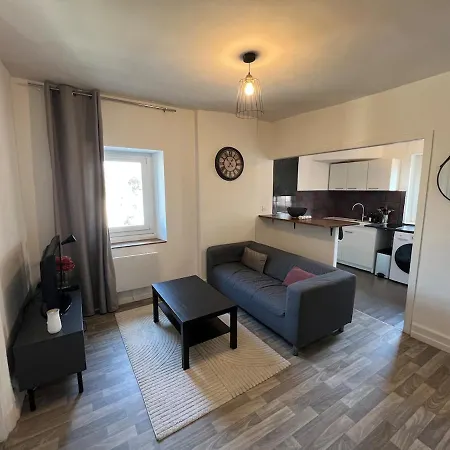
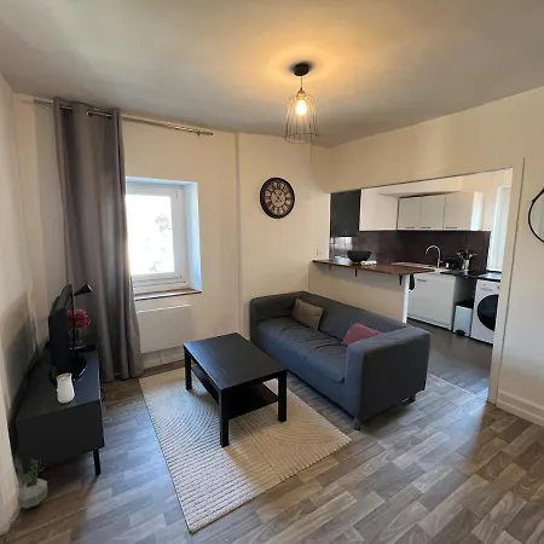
+ potted plant [16,458,48,510]
